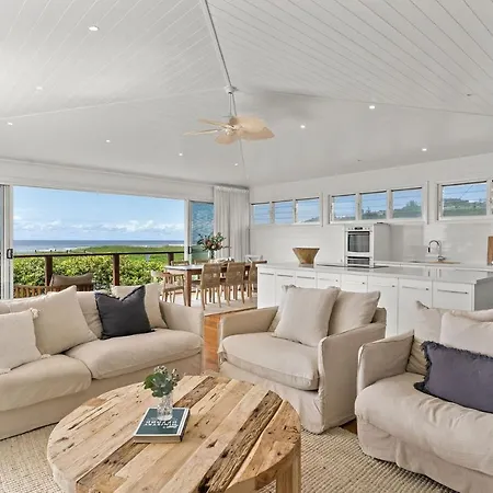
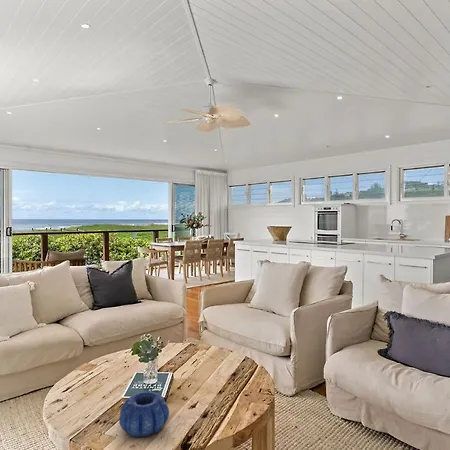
+ decorative bowl [118,390,170,438]
